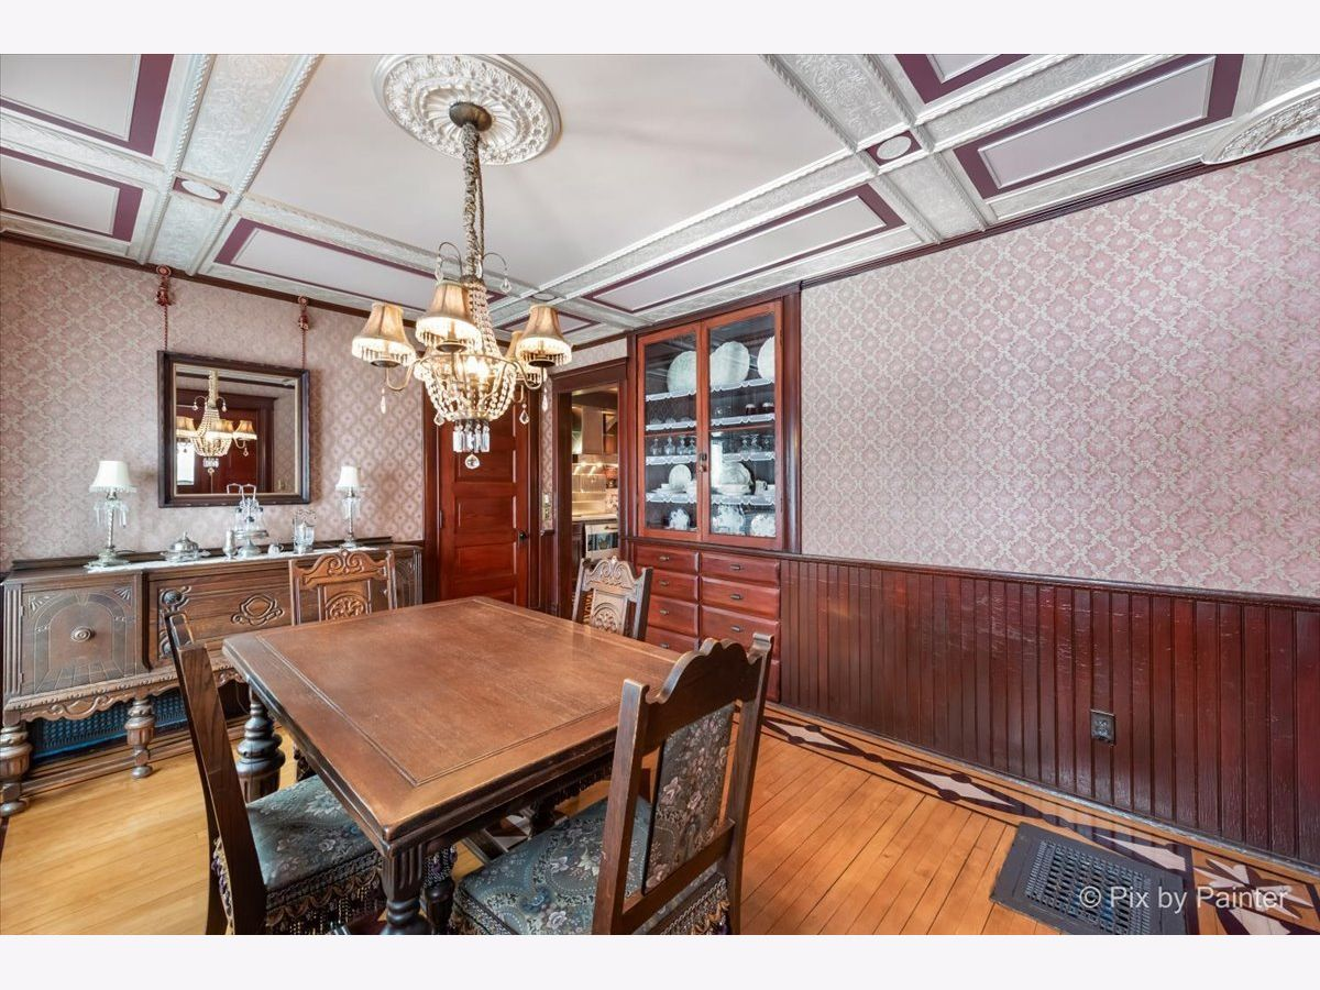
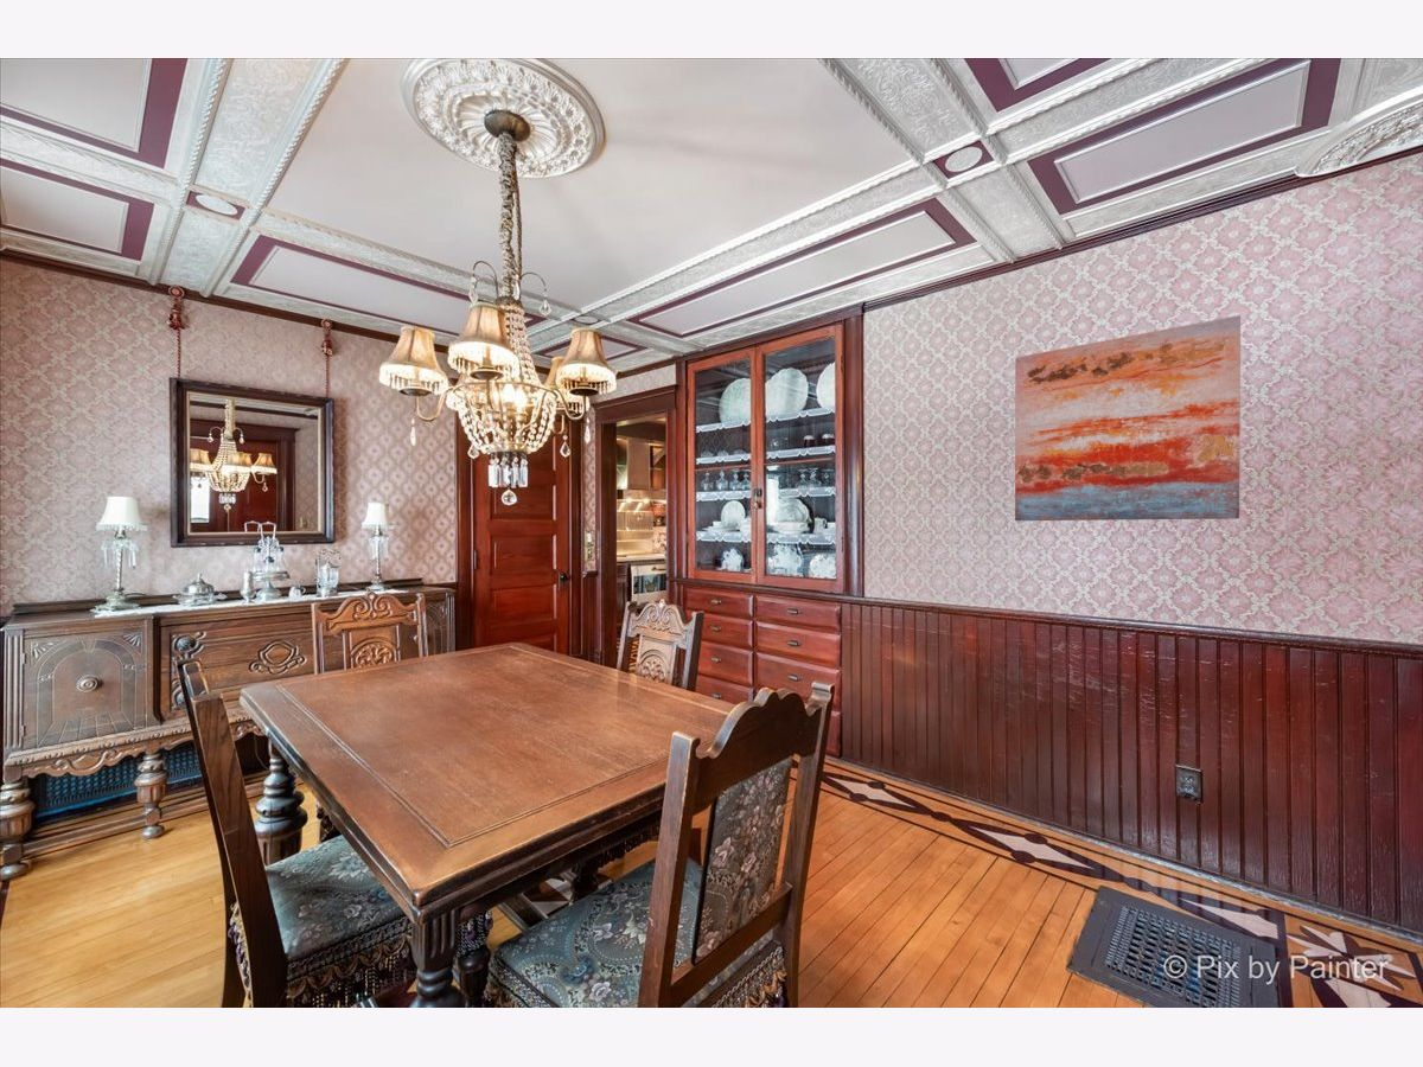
+ wall art [1014,314,1242,522]
